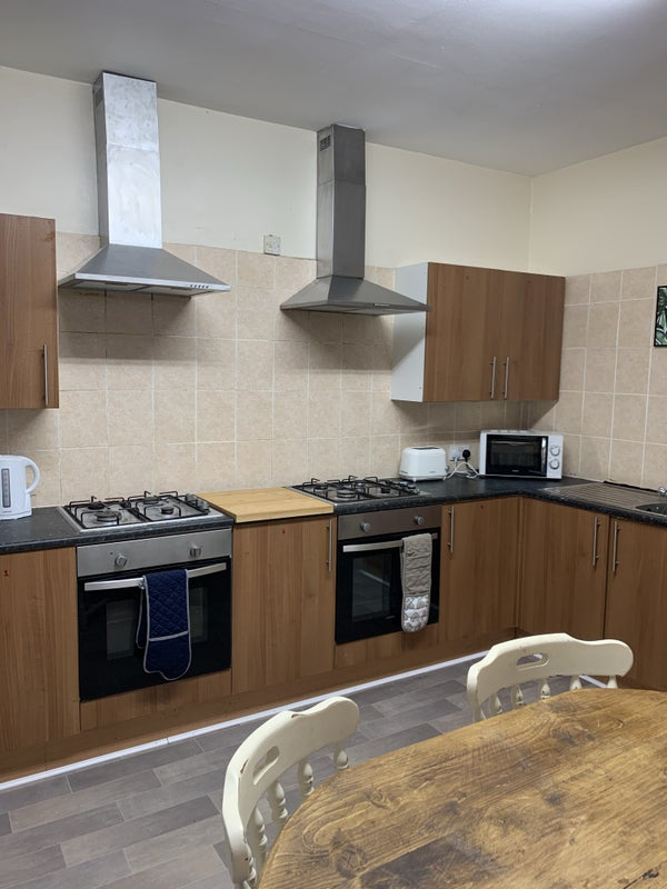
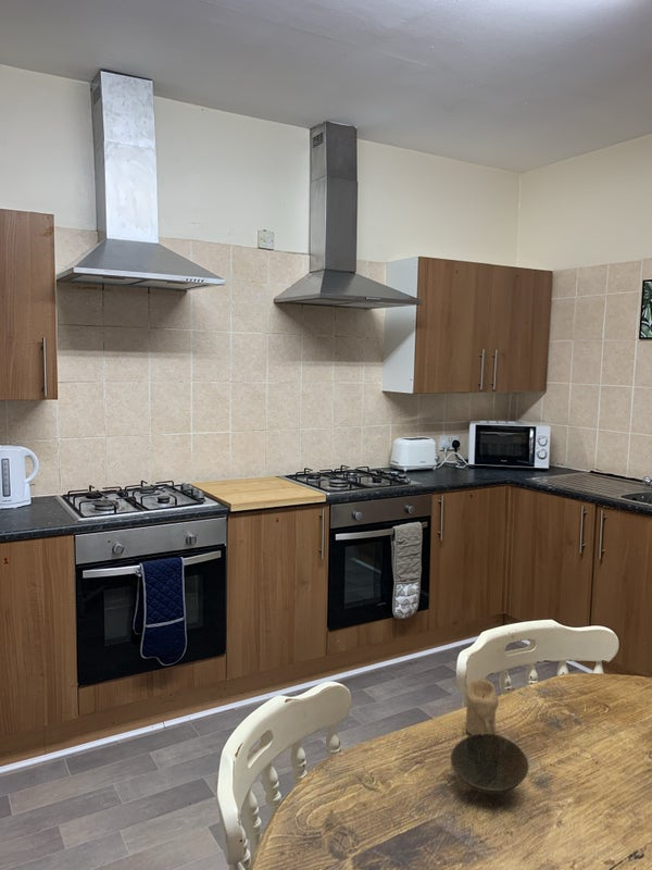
+ bowl [450,733,529,796]
+ candle [465,679,500,735]
